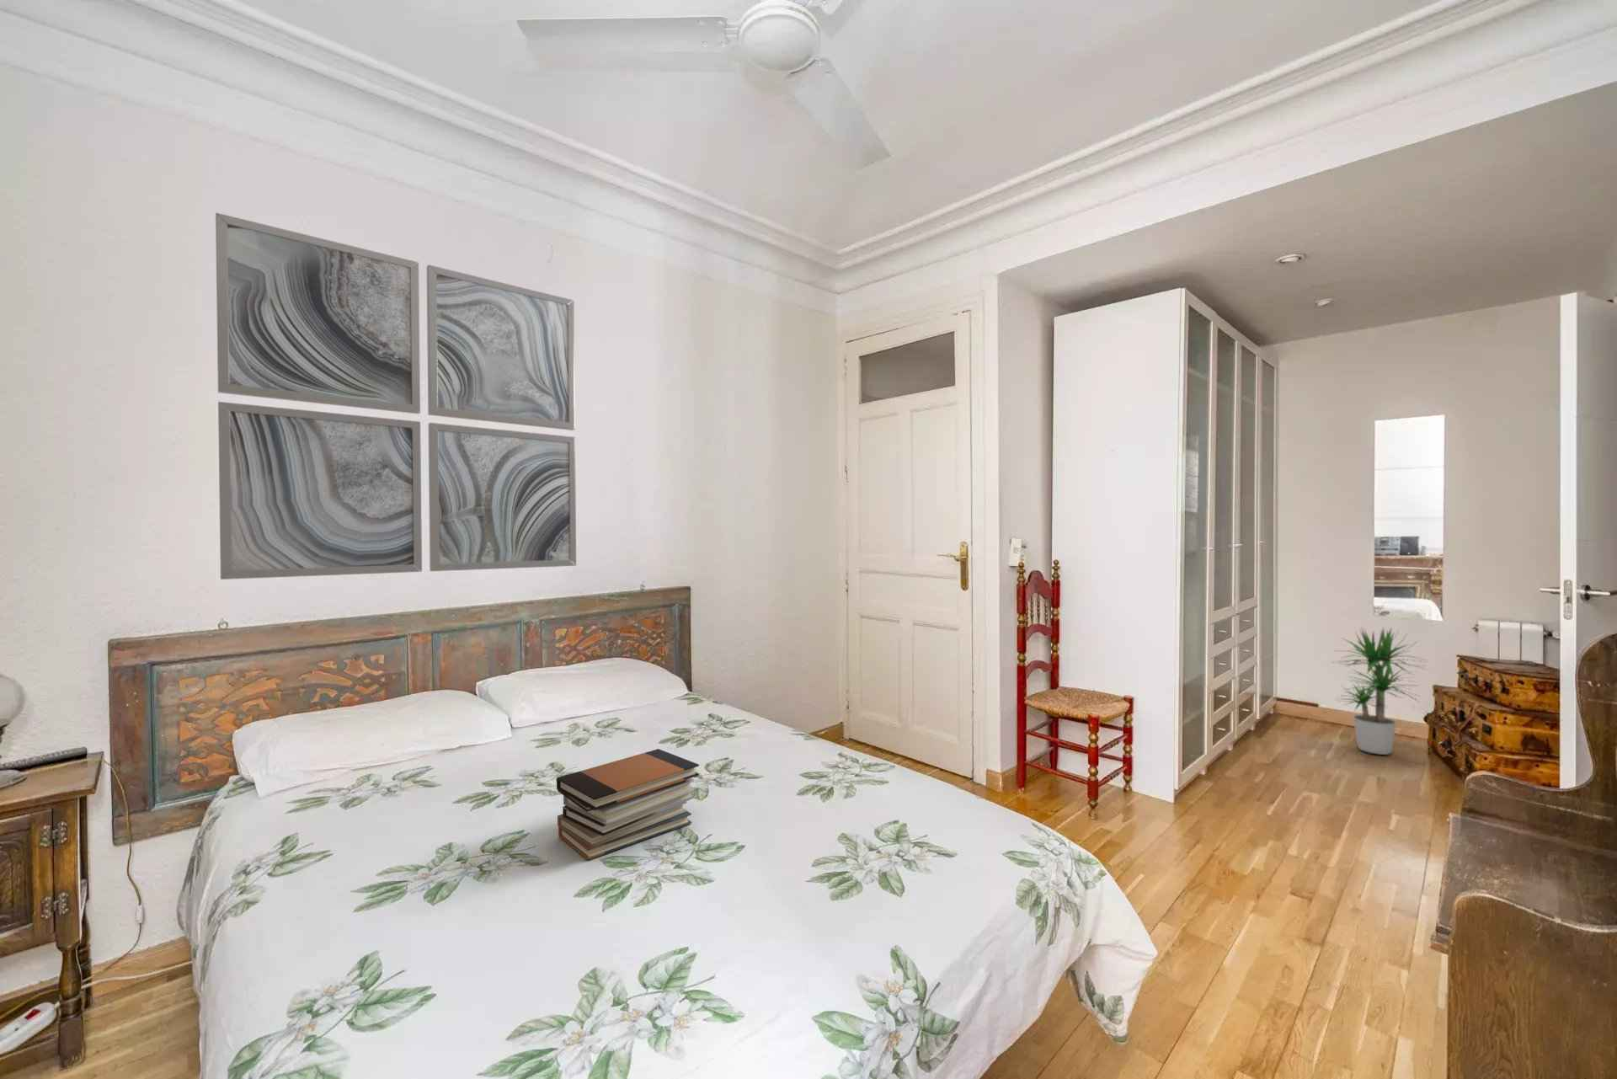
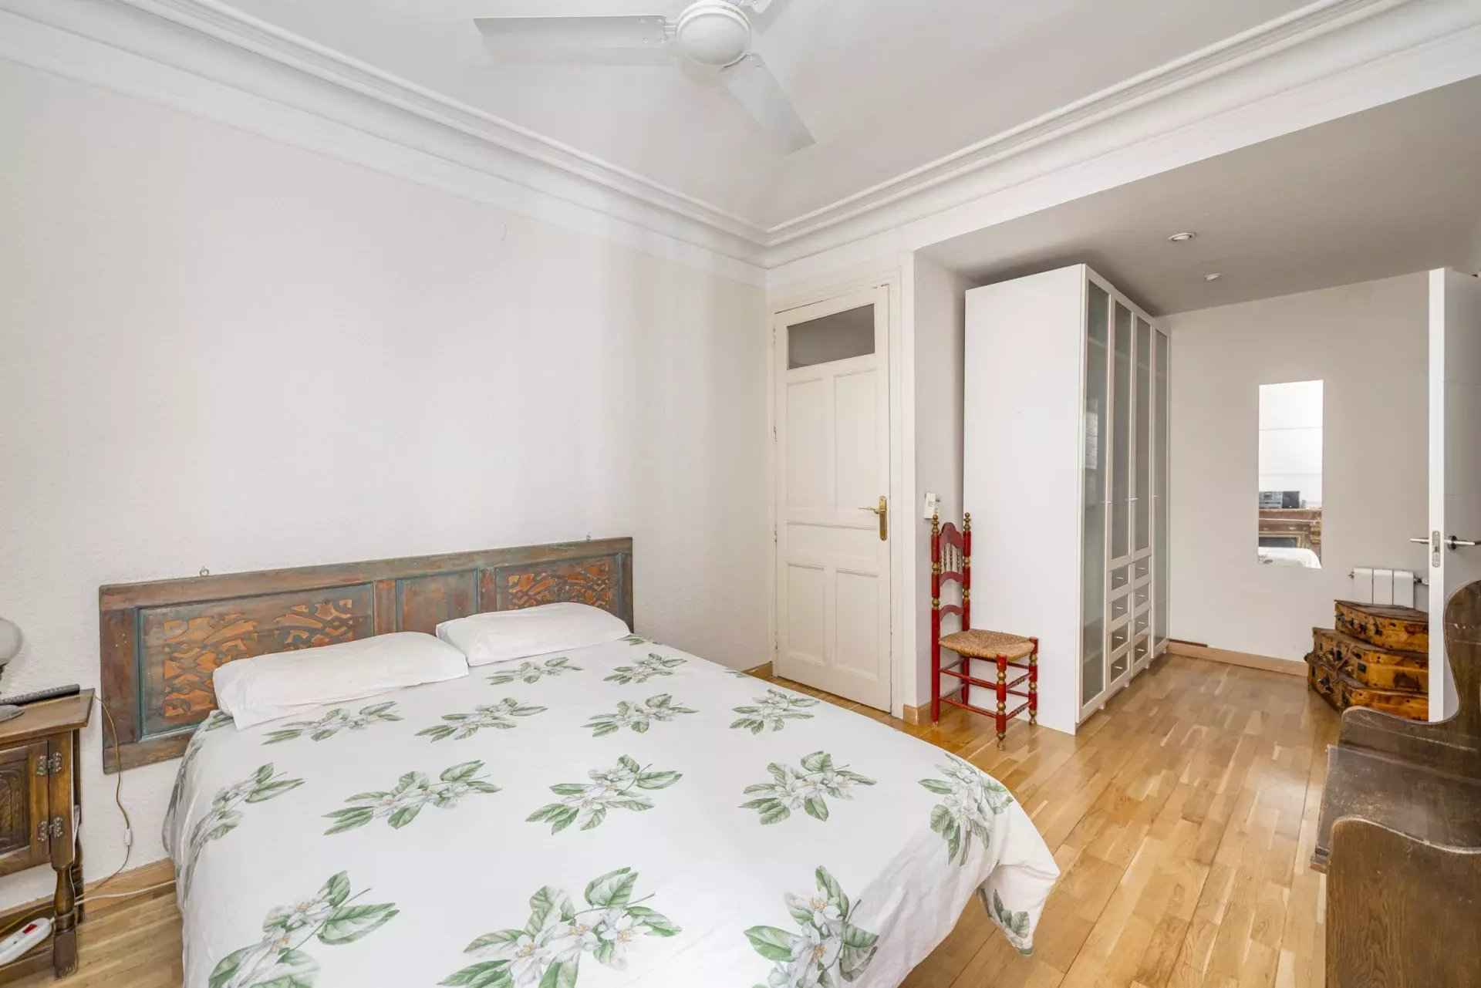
- wall art [214,212,577,580]
- book stack [556,748,700,861]
- potted plant [1329,625,1430,755]
